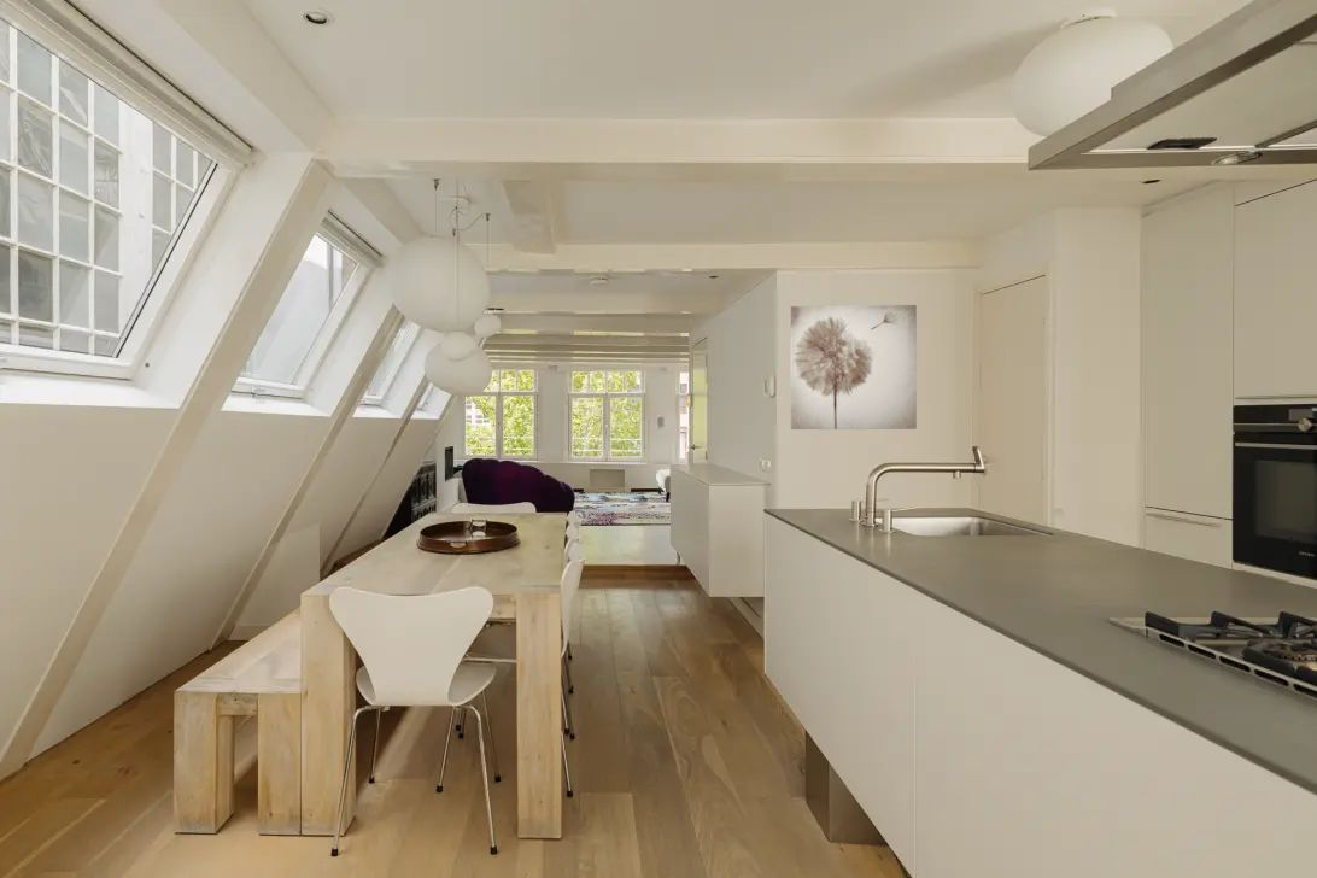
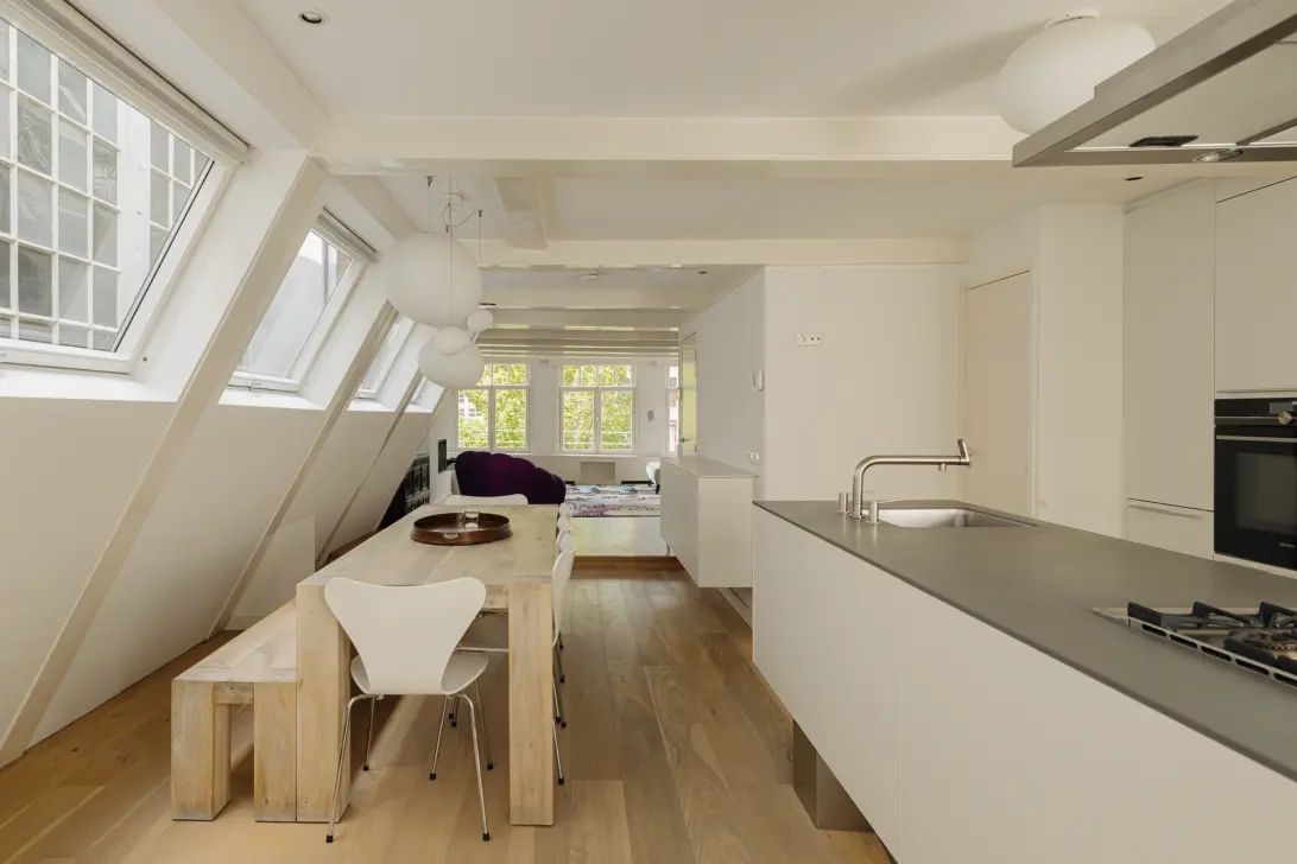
- wall art [790,304,918,431]
